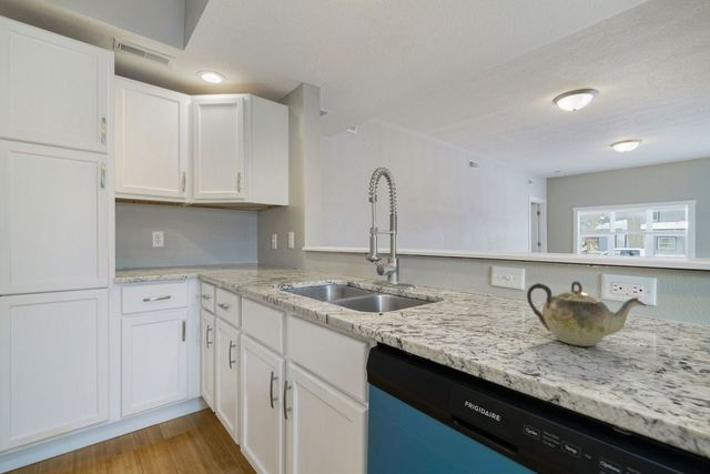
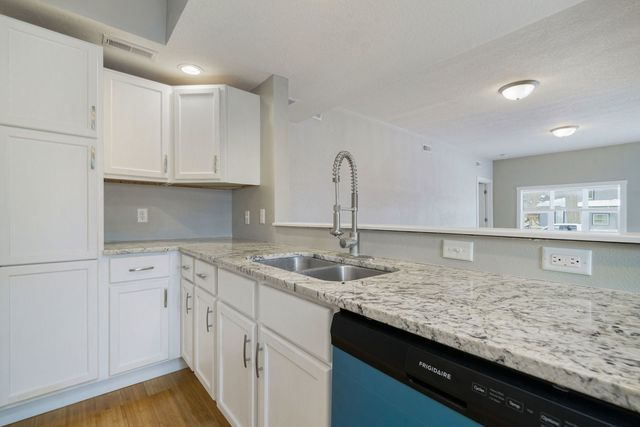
- teapot [526,280,647,347]
